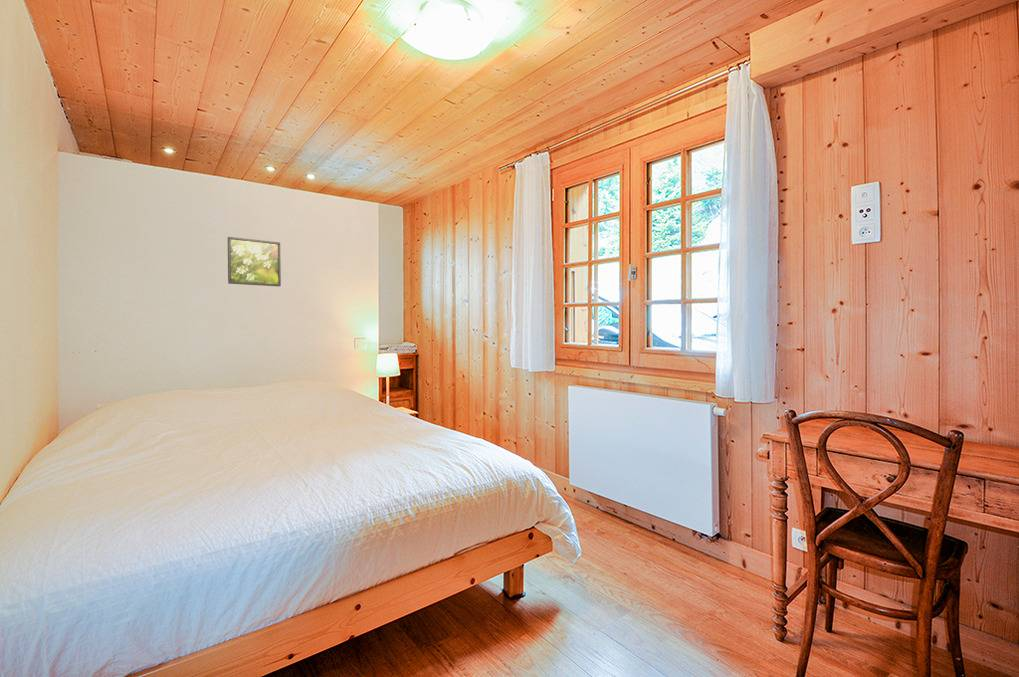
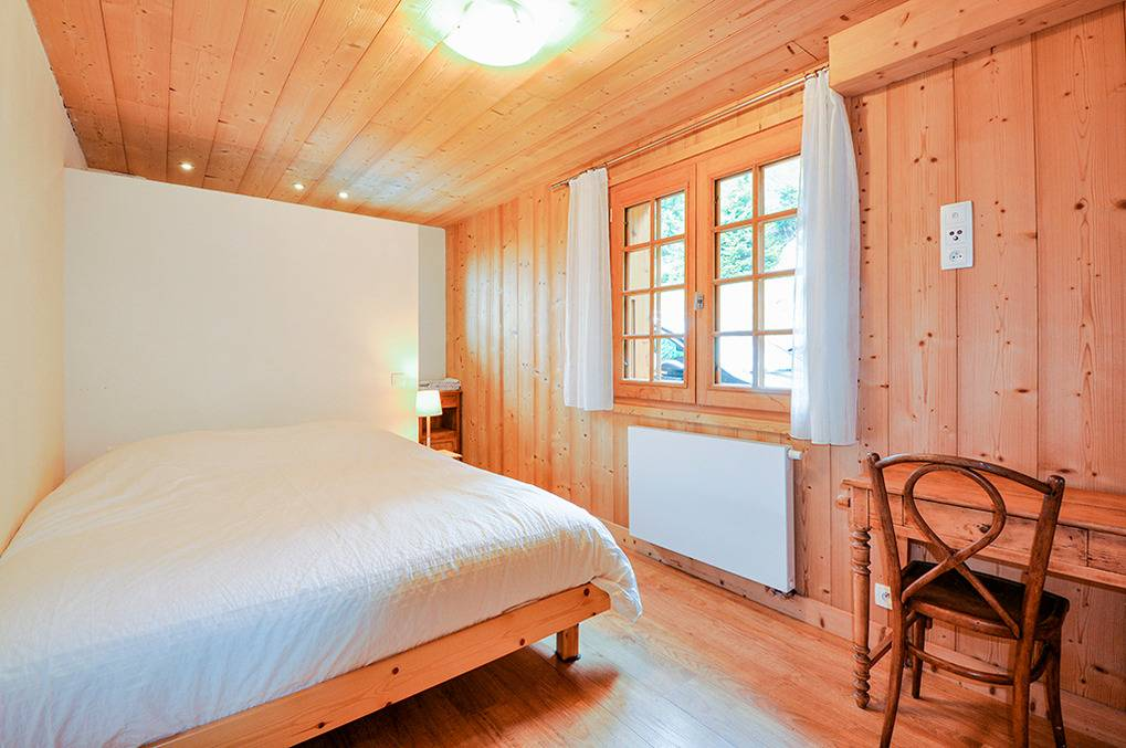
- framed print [227,236,282,287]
